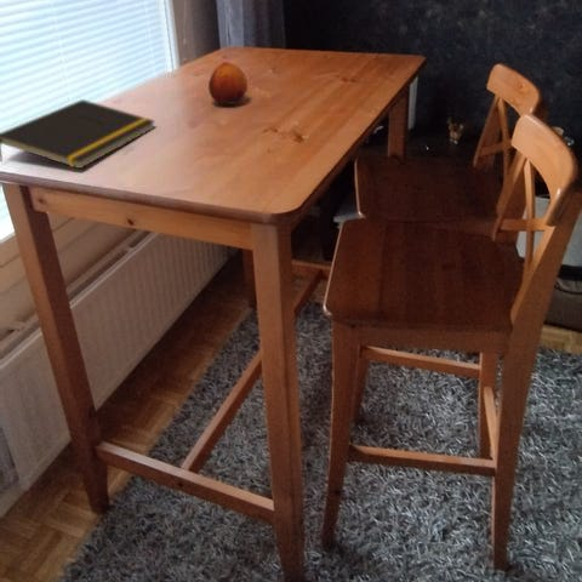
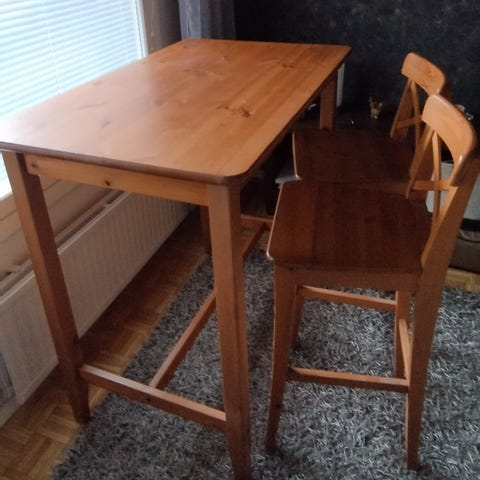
- fruit [207,61,249,105]
- notepad [0,98,156,170]
